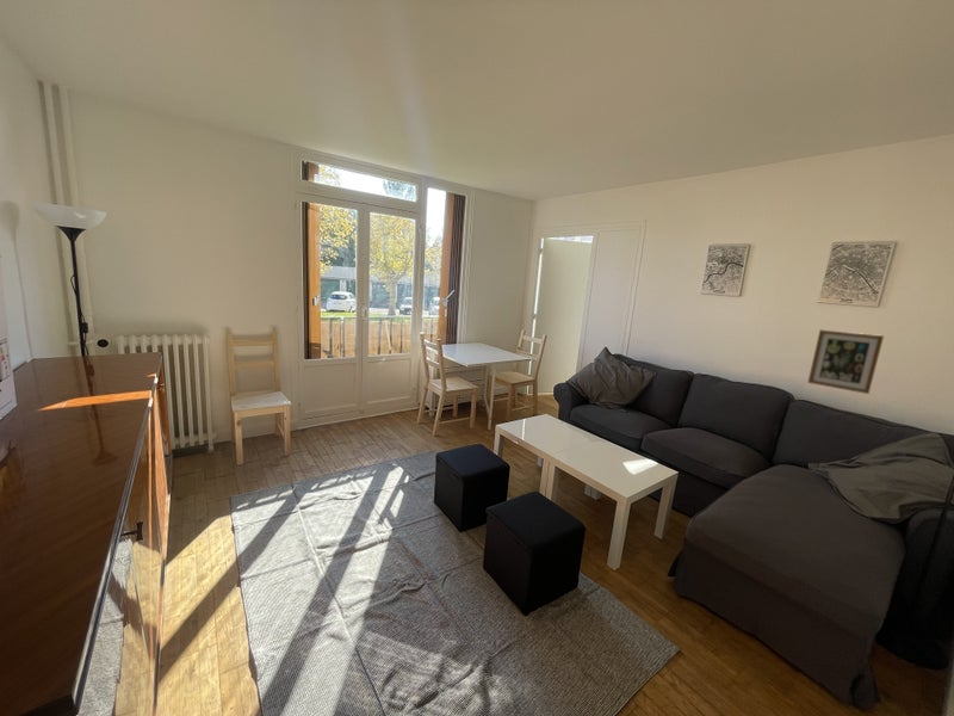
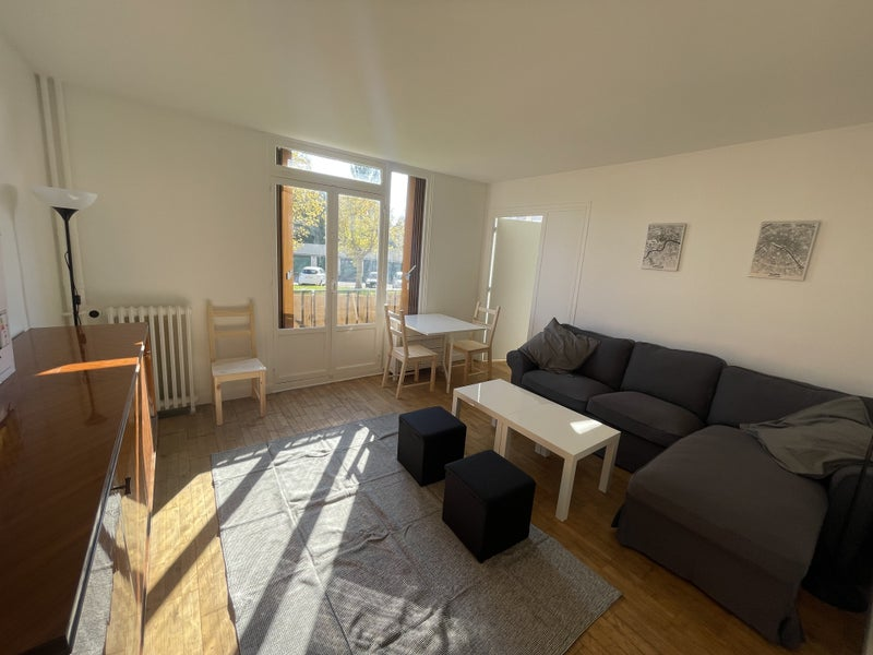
- wall art [806,328,885,395]
